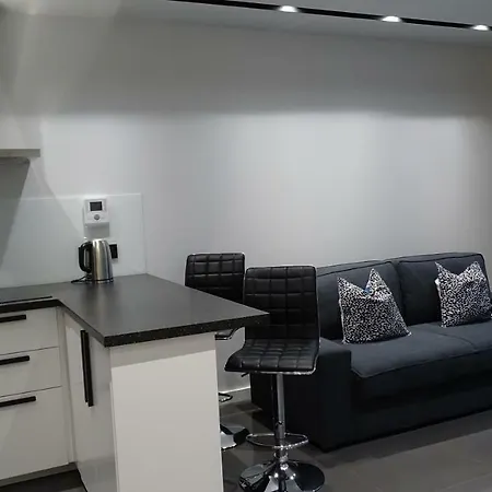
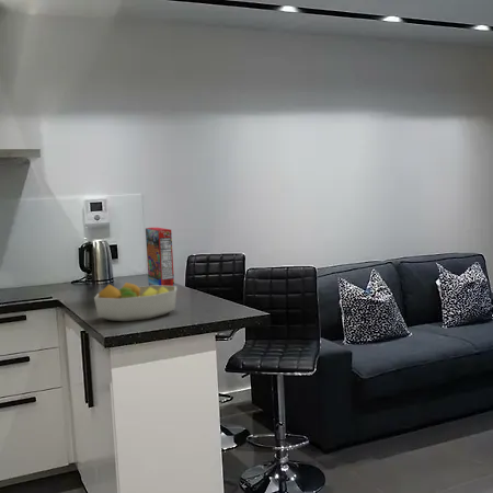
+ cereal box [145,227,175,286]
+ fruit bowl [93,282,177,322]
